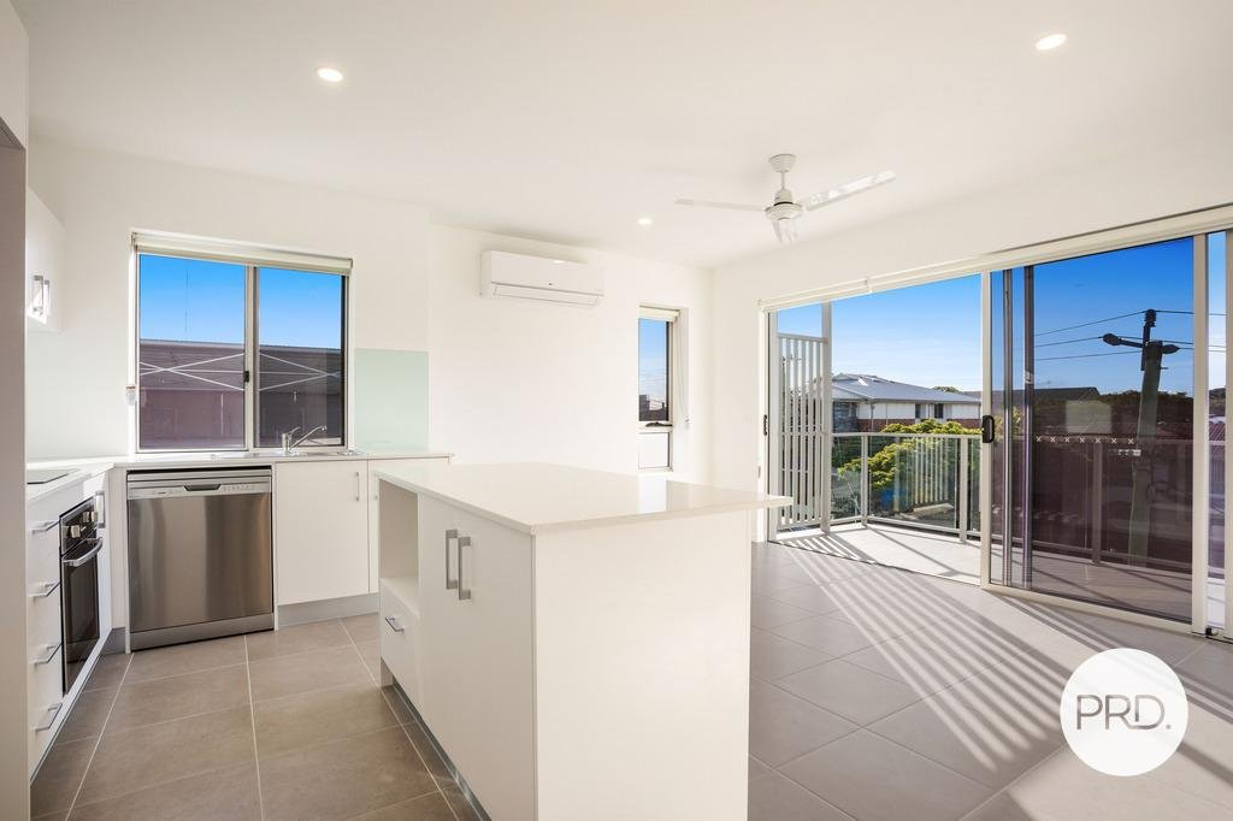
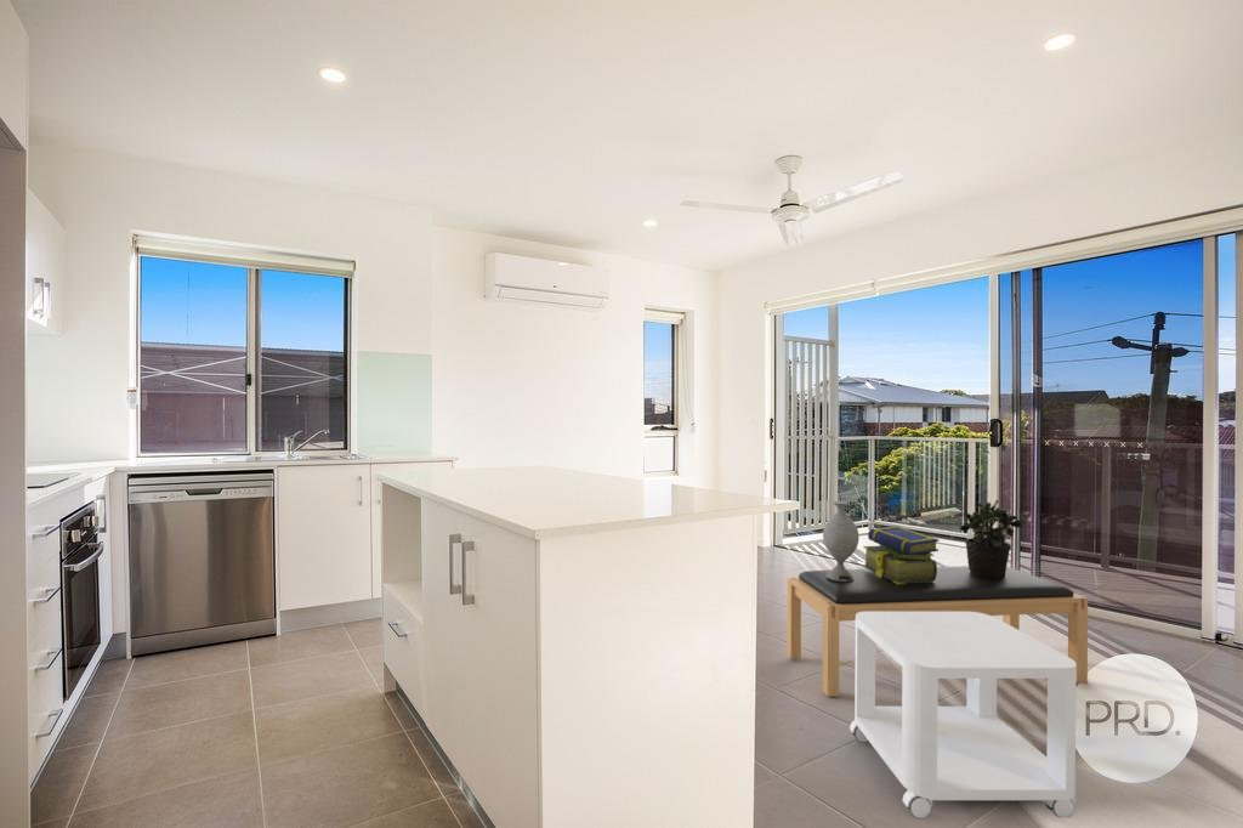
+ potted plant [959,499,1023,578]
+ decorative vase [822,500,861,582]
+ stack of books [862,524,941,584]
+ side table [848,612,1078,820]
+ bench [787,565,1089,698]
